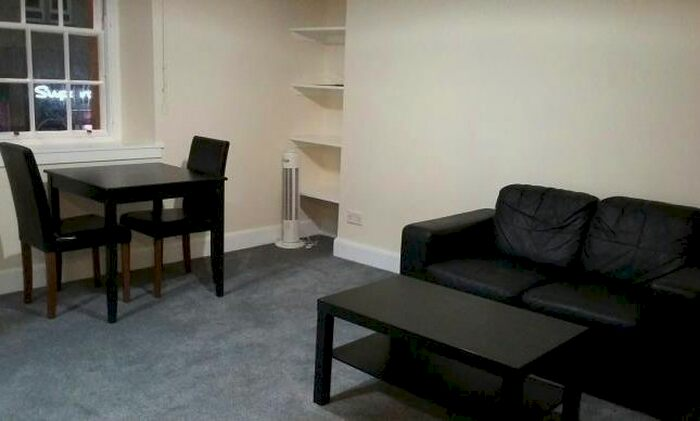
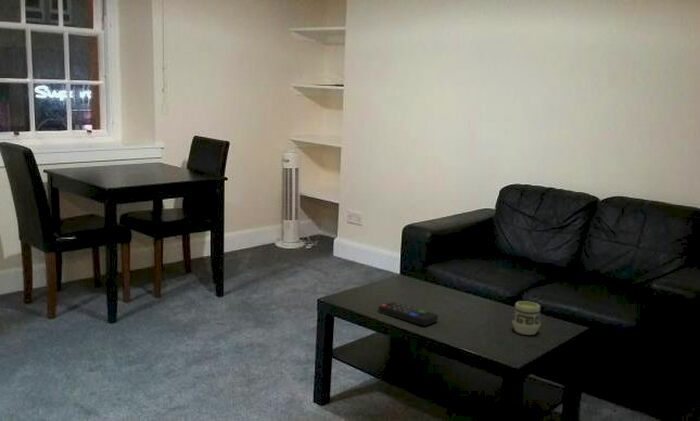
+ cup [511,300,542,336]
+ remote control [377,301,439,327]
